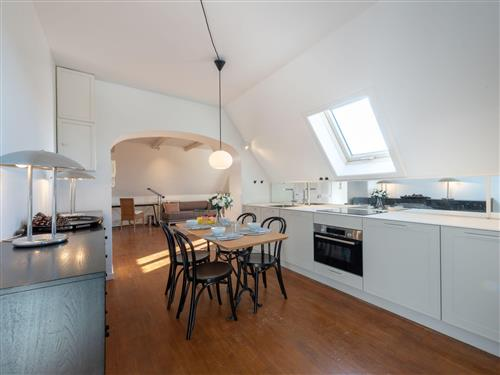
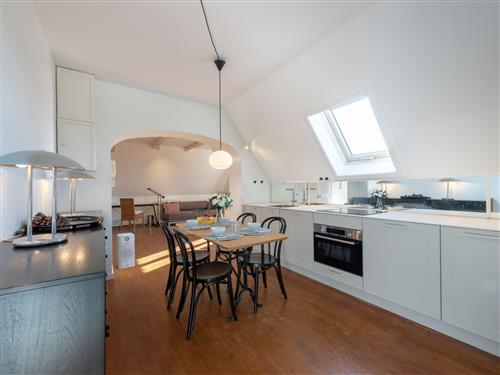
+ air purifier [115,232,136,270]
